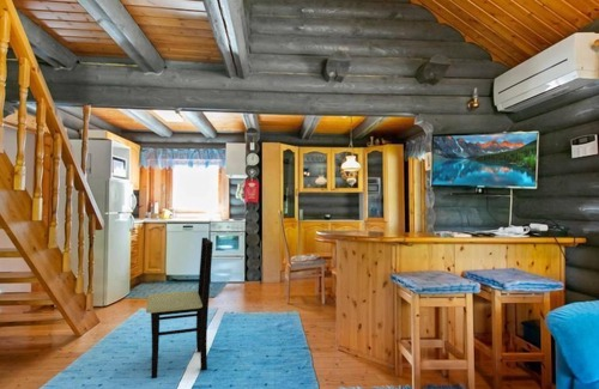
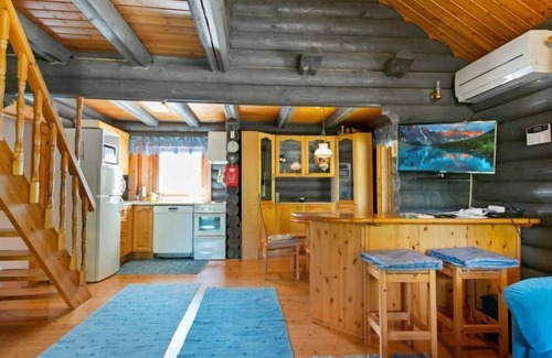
- dining chair [145,237,214,379]
